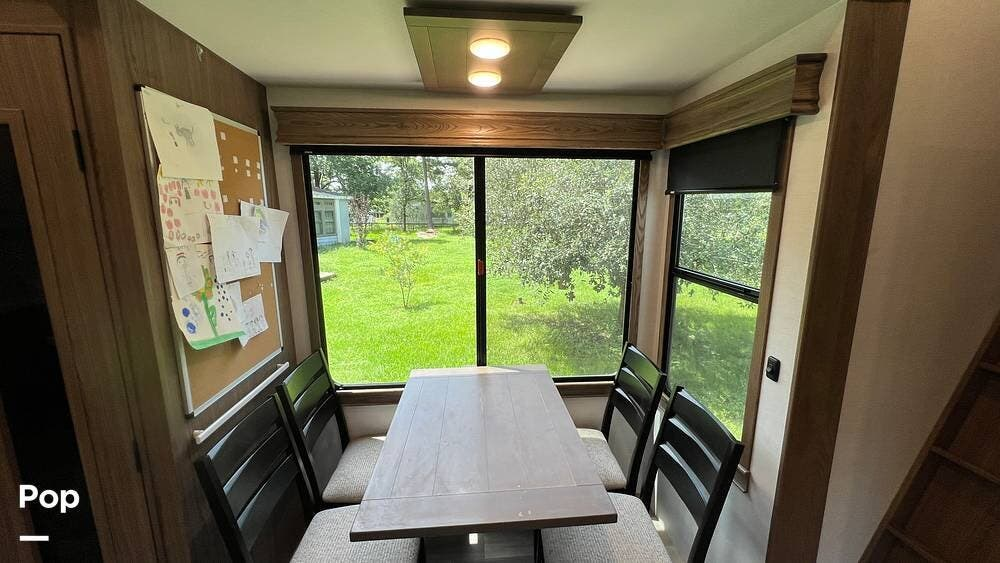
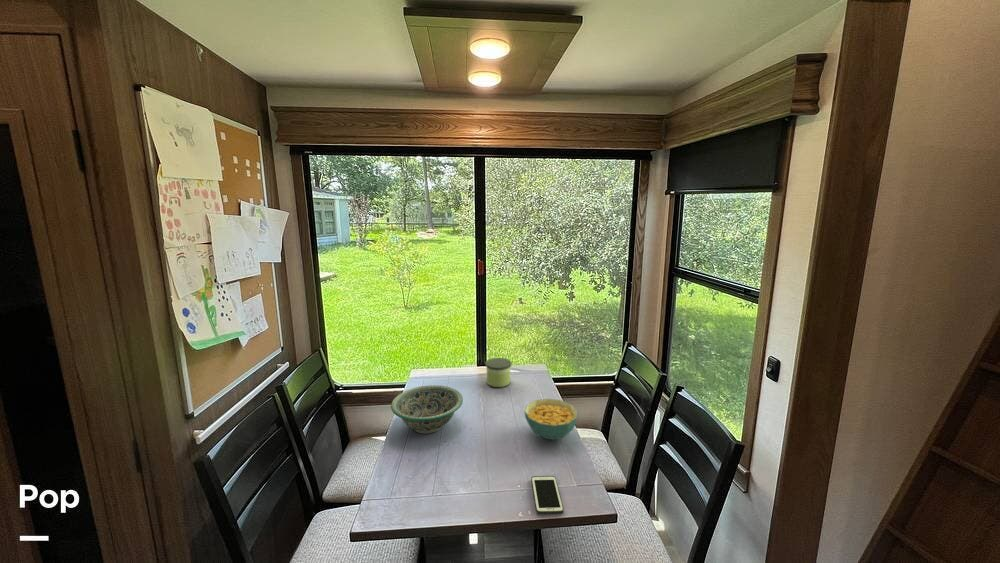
+ decorative bowl [390,384,464,435]
+ cell phone [530,475,564,515]
+ candle [484,357,512,388]
+ cereal bowl [524,398,579,441]
